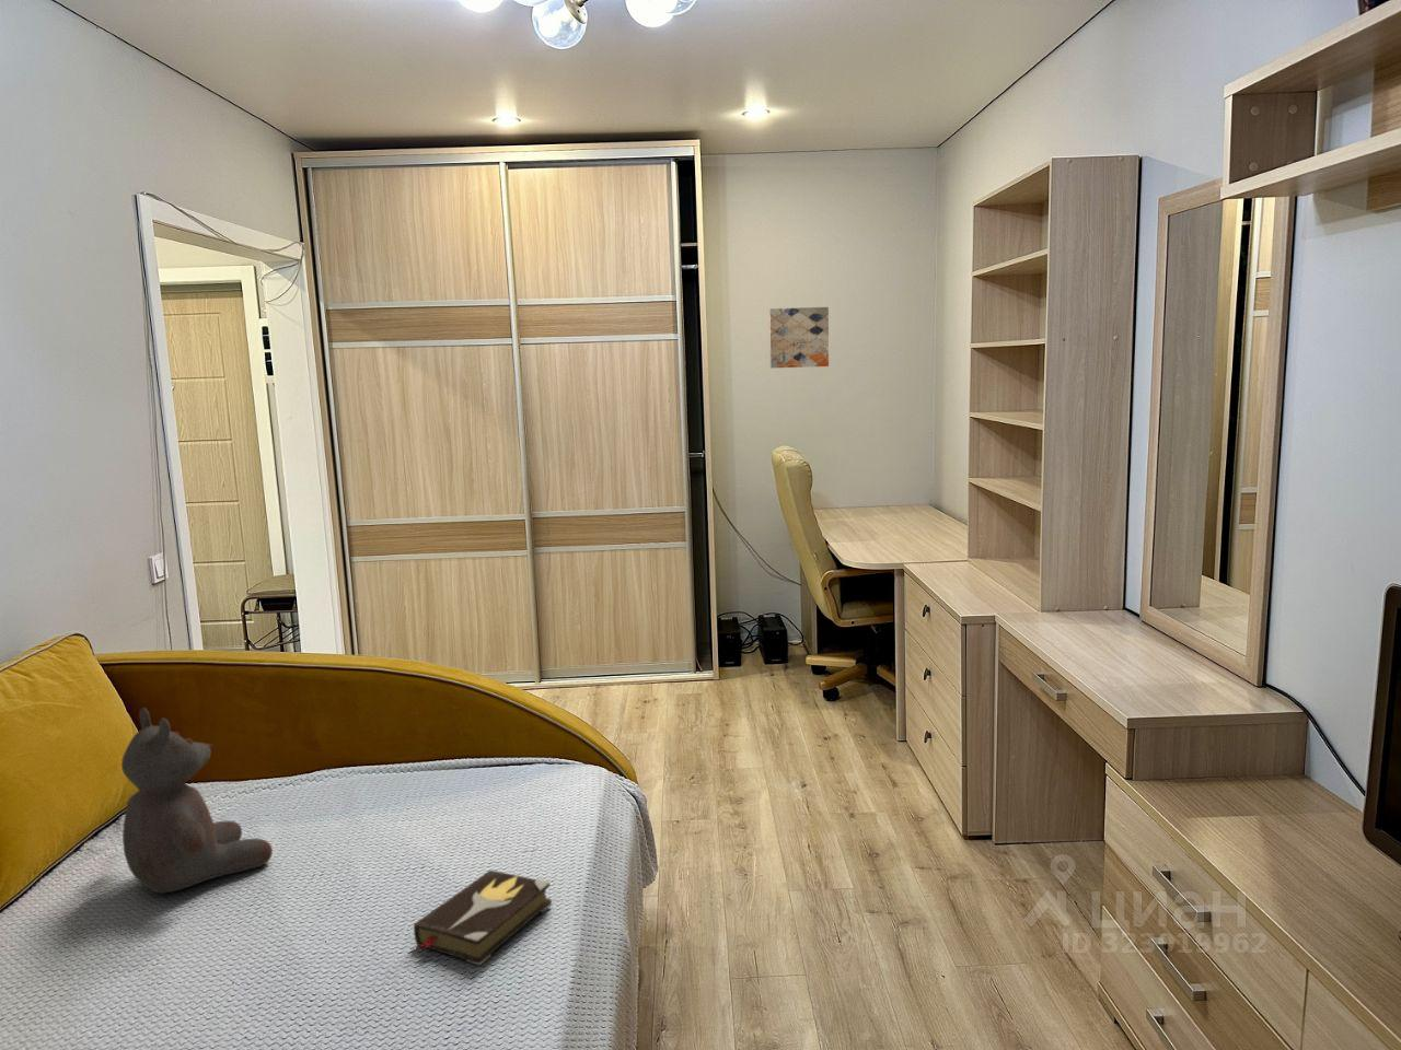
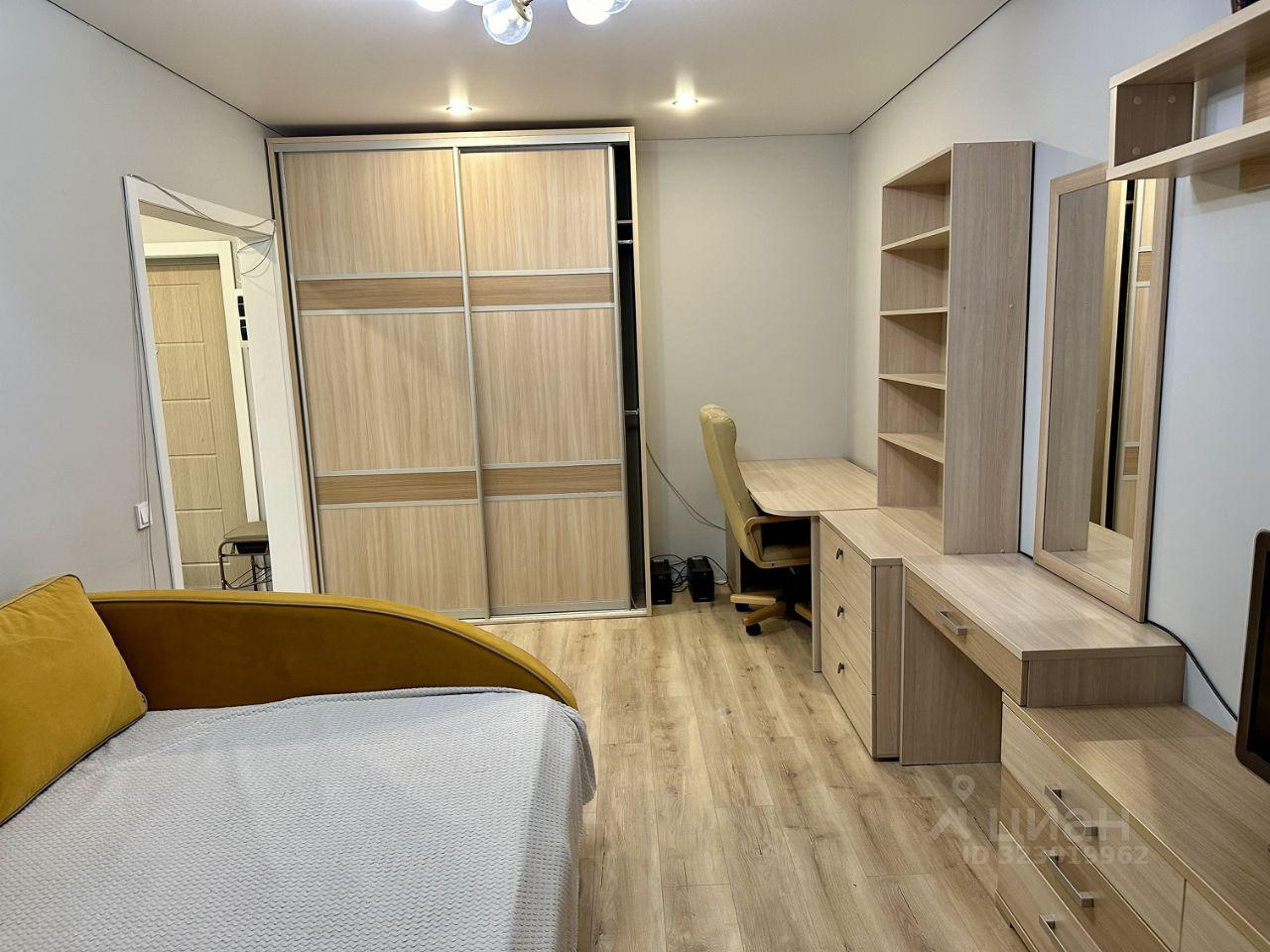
- hardback book [413,869,553,967]
- wall art [769,307,830,369]
- teddy bear [120,707,274,894]
